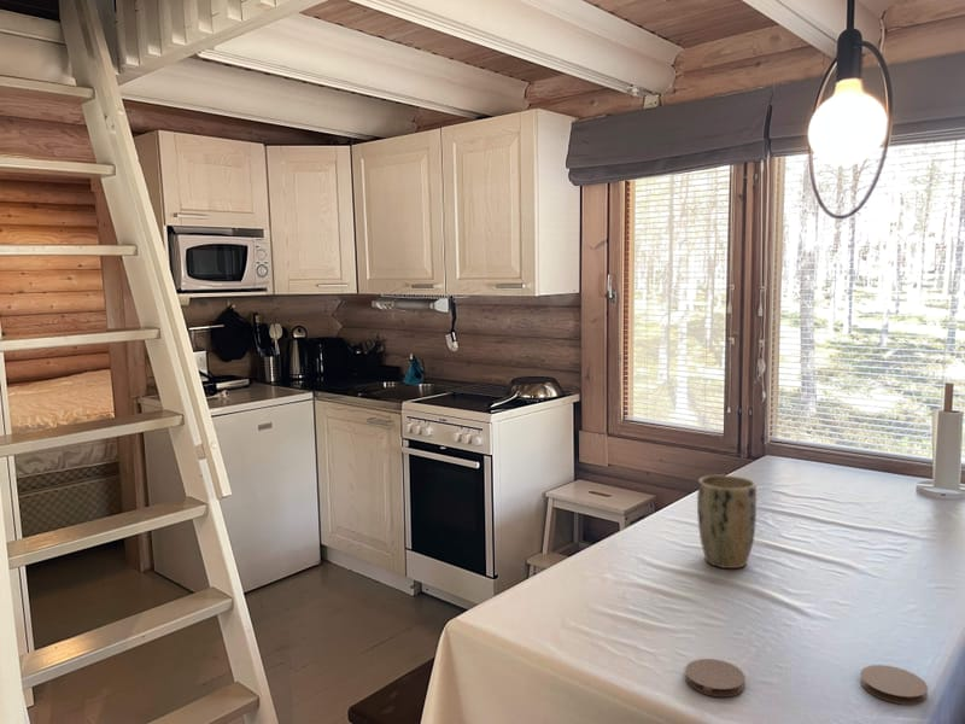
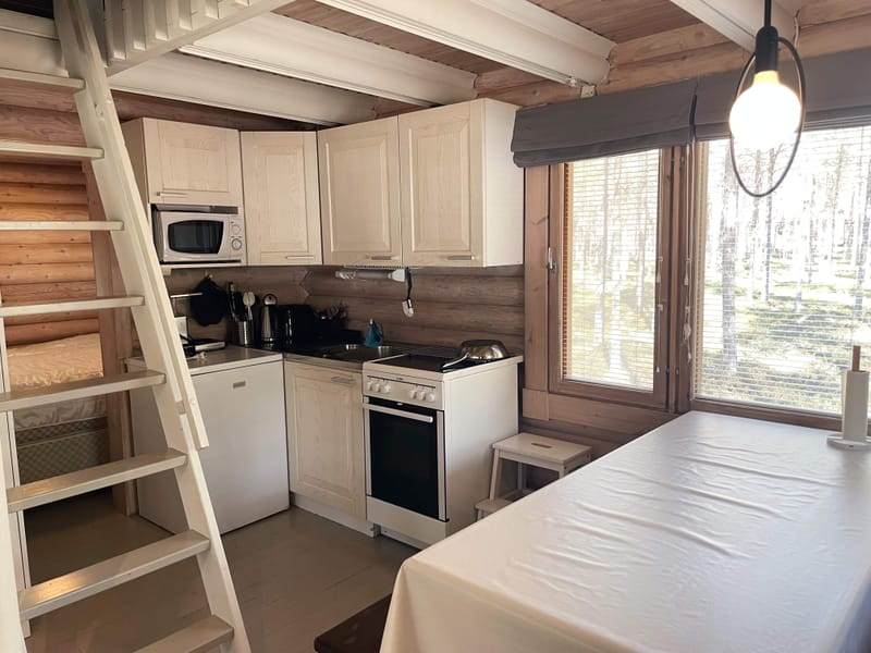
- coaster [684,658,745,697]
- plant pot [696,474,758,570]
- coaster [859,664,929,706]
